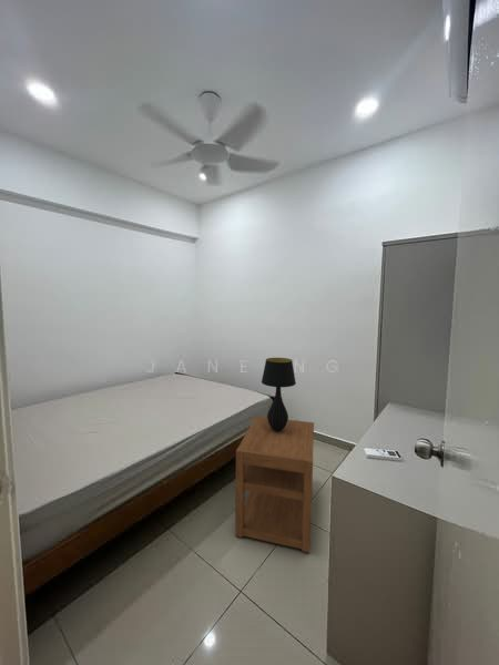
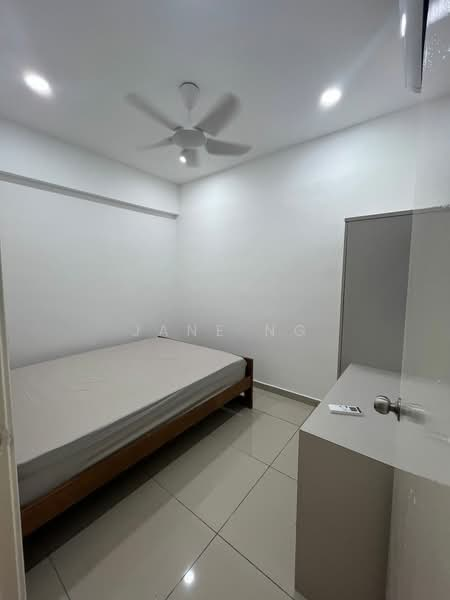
- nightstand [234,416,315,553]
- table lamp [261,357,297,431]
